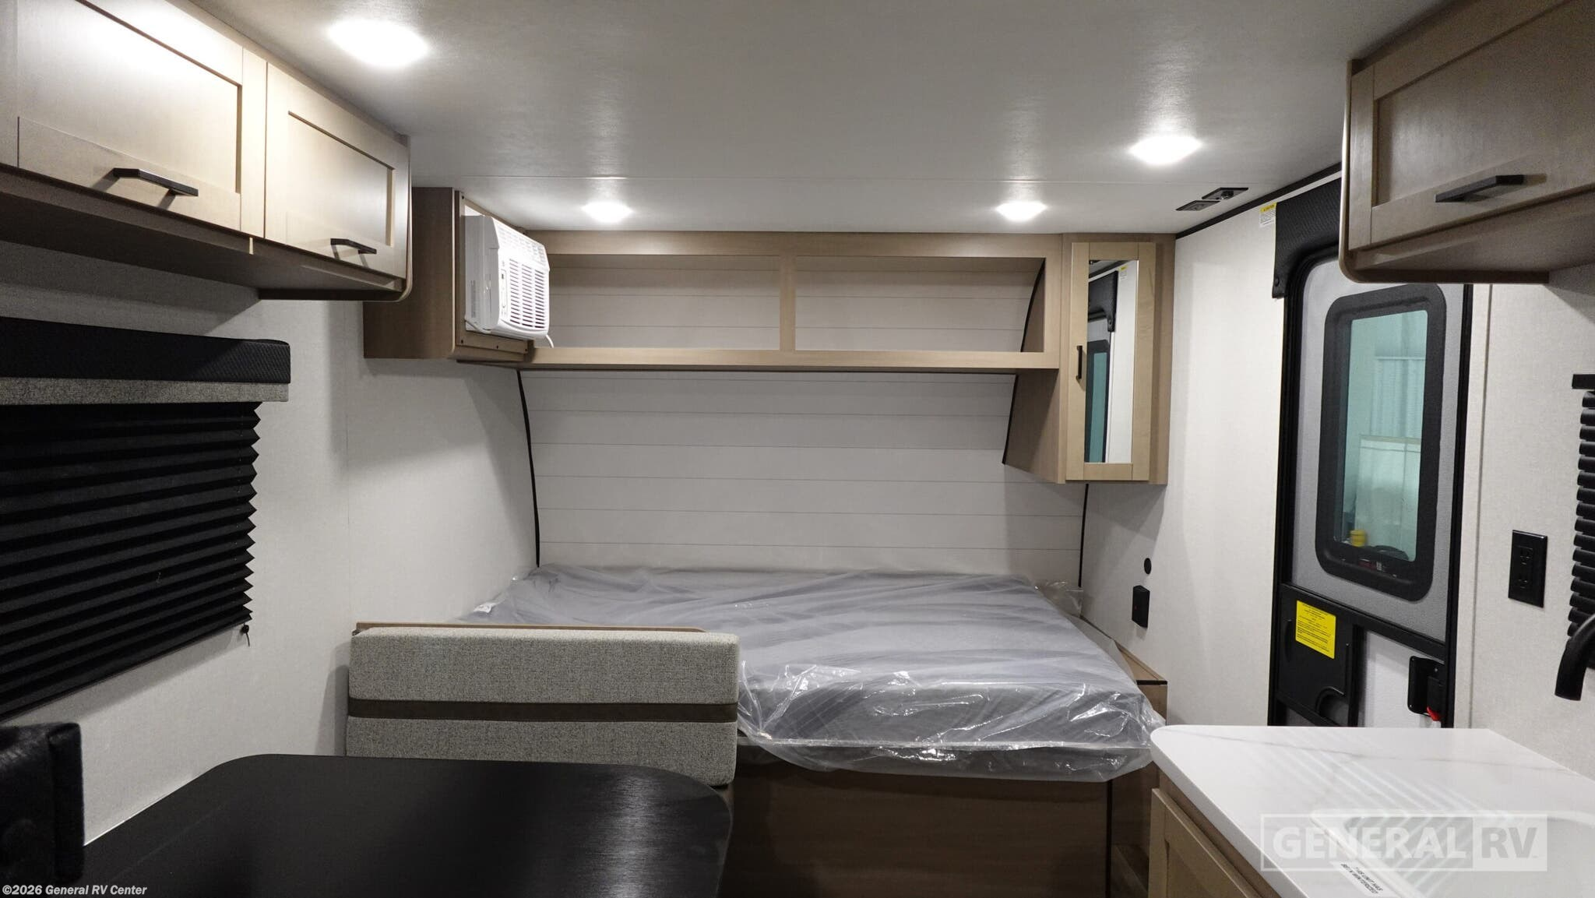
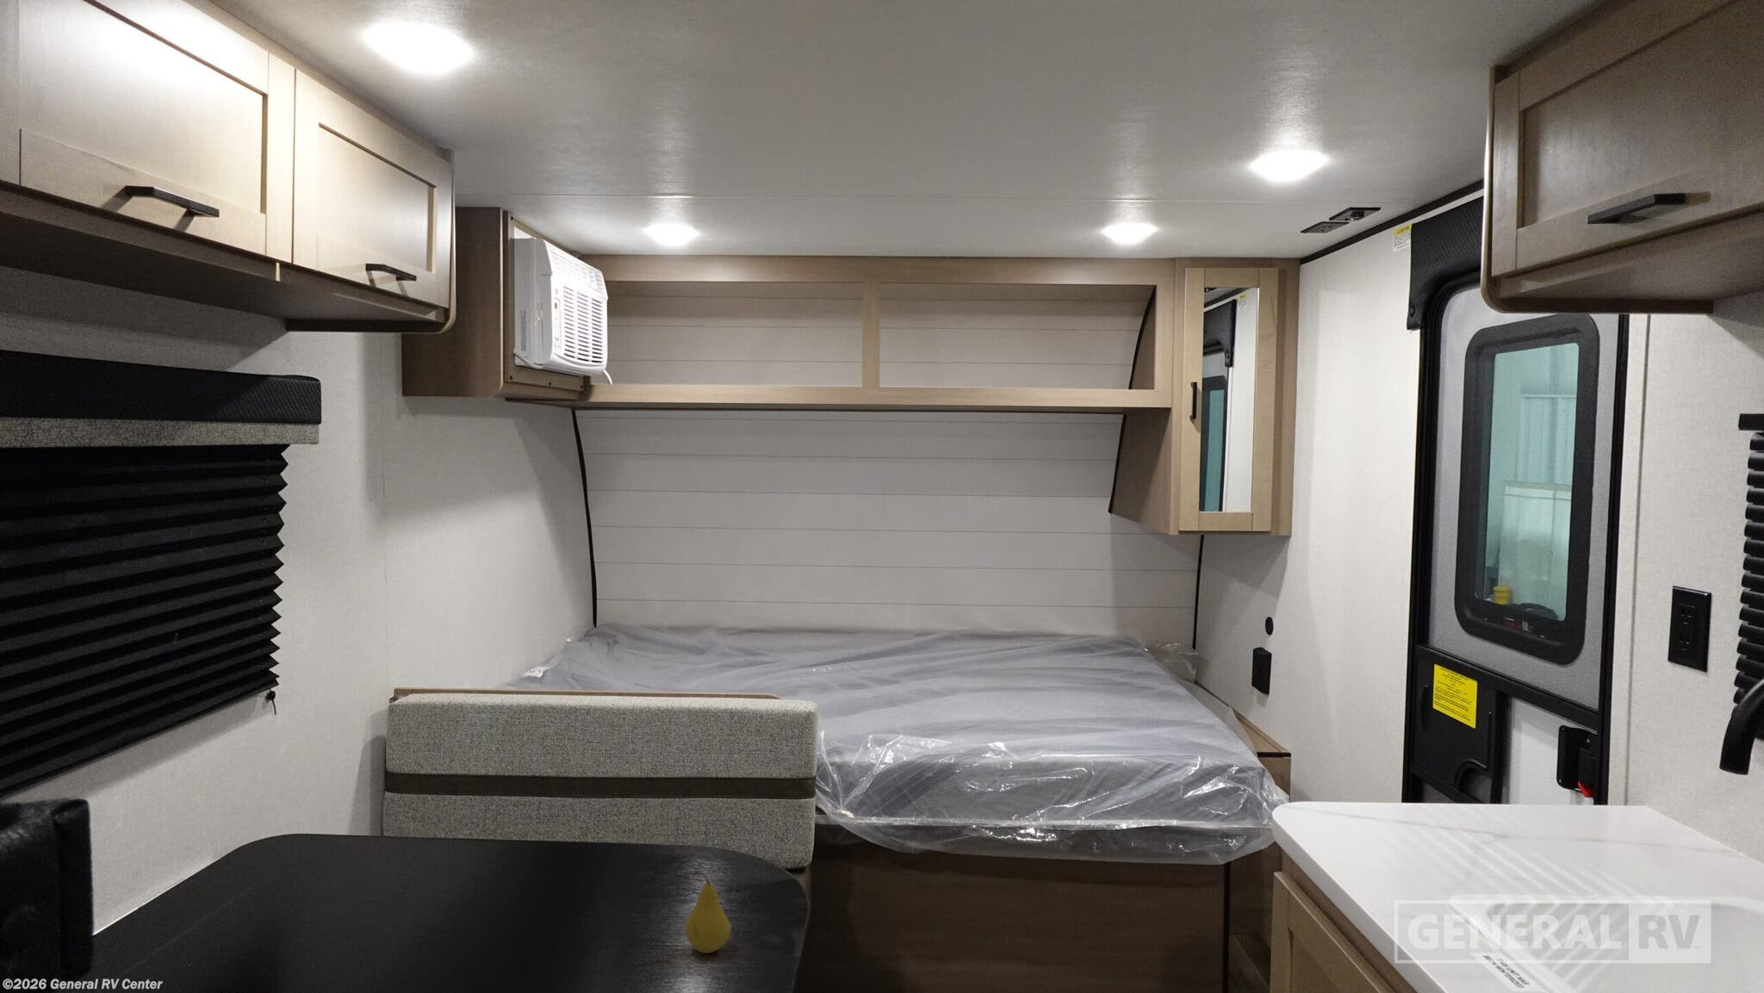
+ fruit [683,871,732,954]
